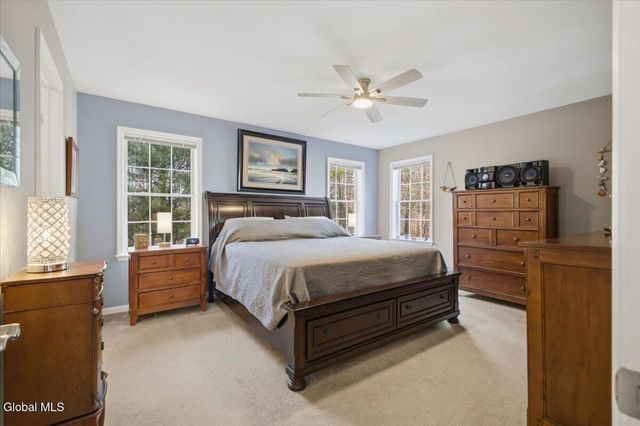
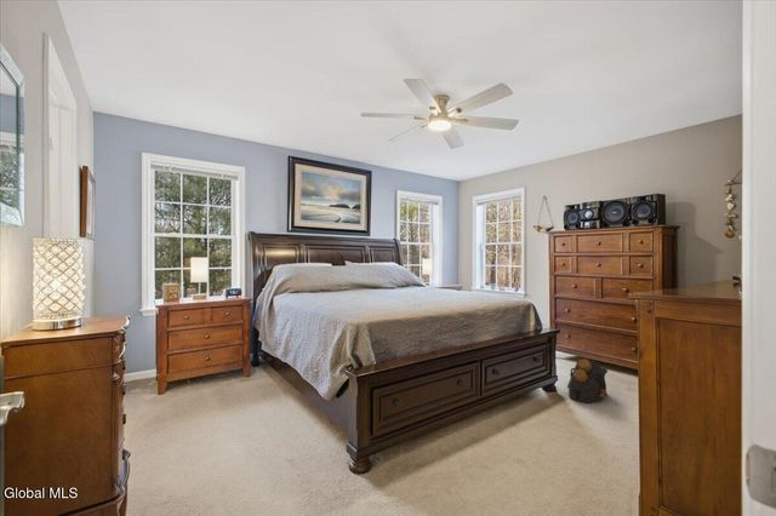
+ backpack [566,359,609,405]
